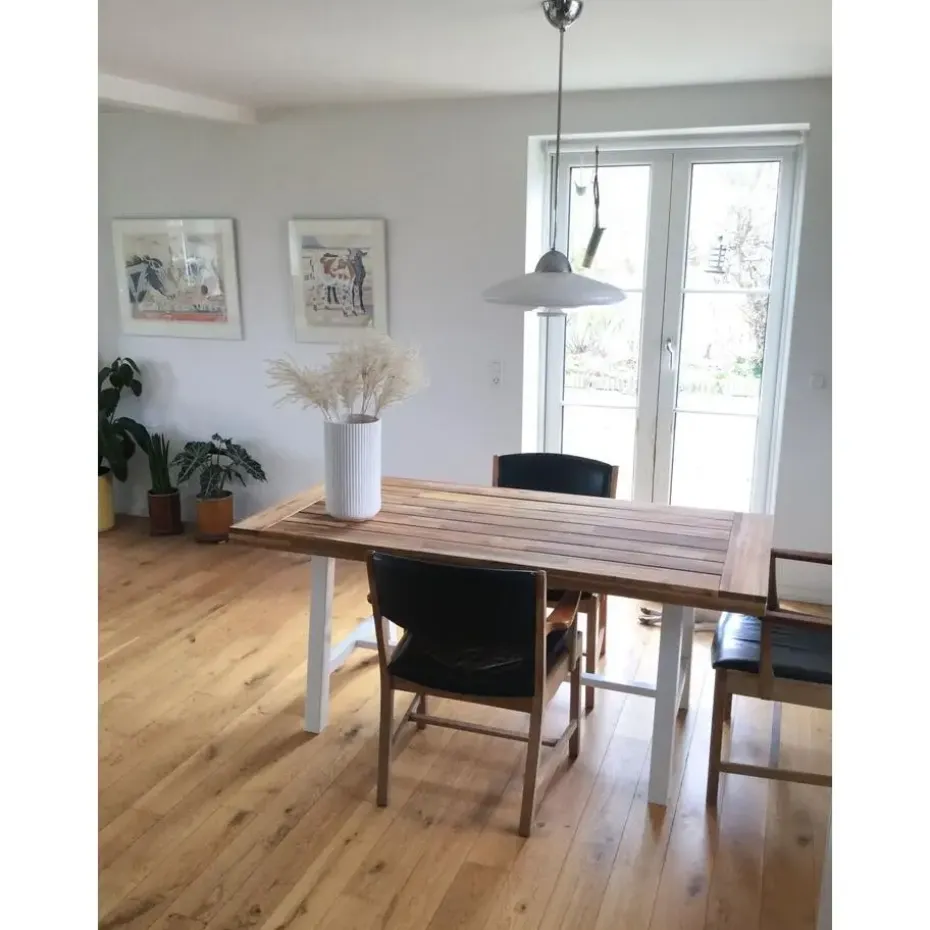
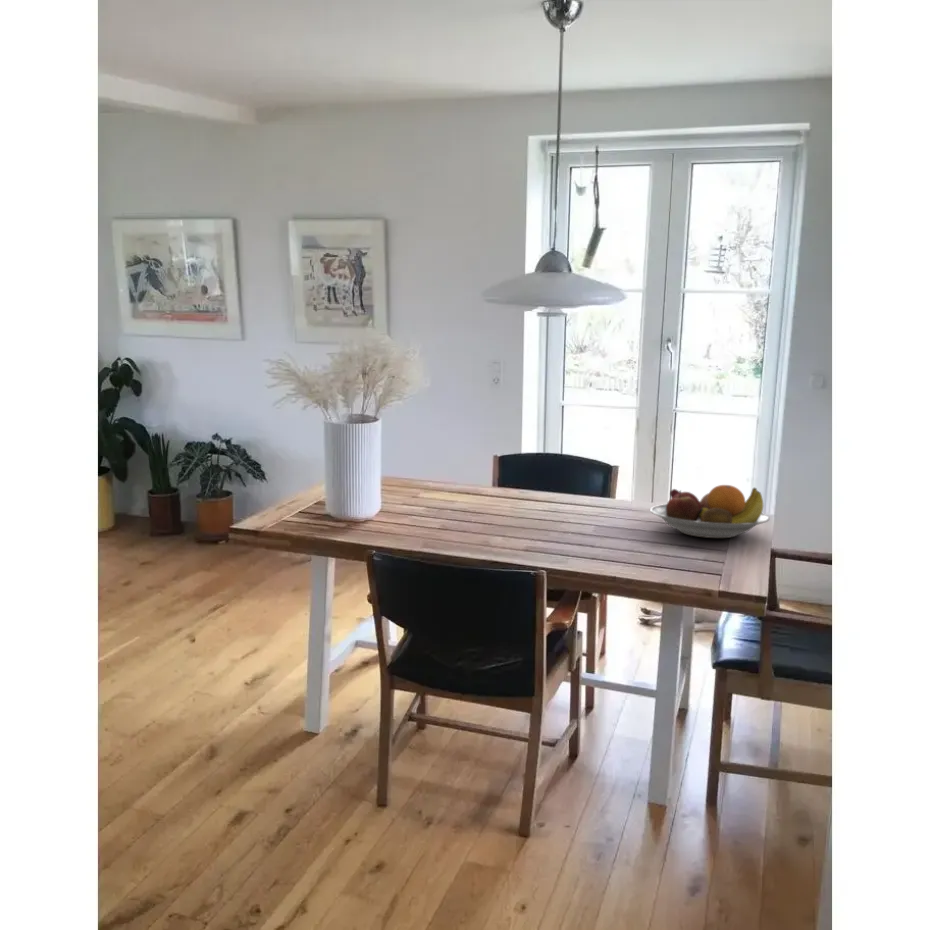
+ fruit bowl [649,484,771,539]
